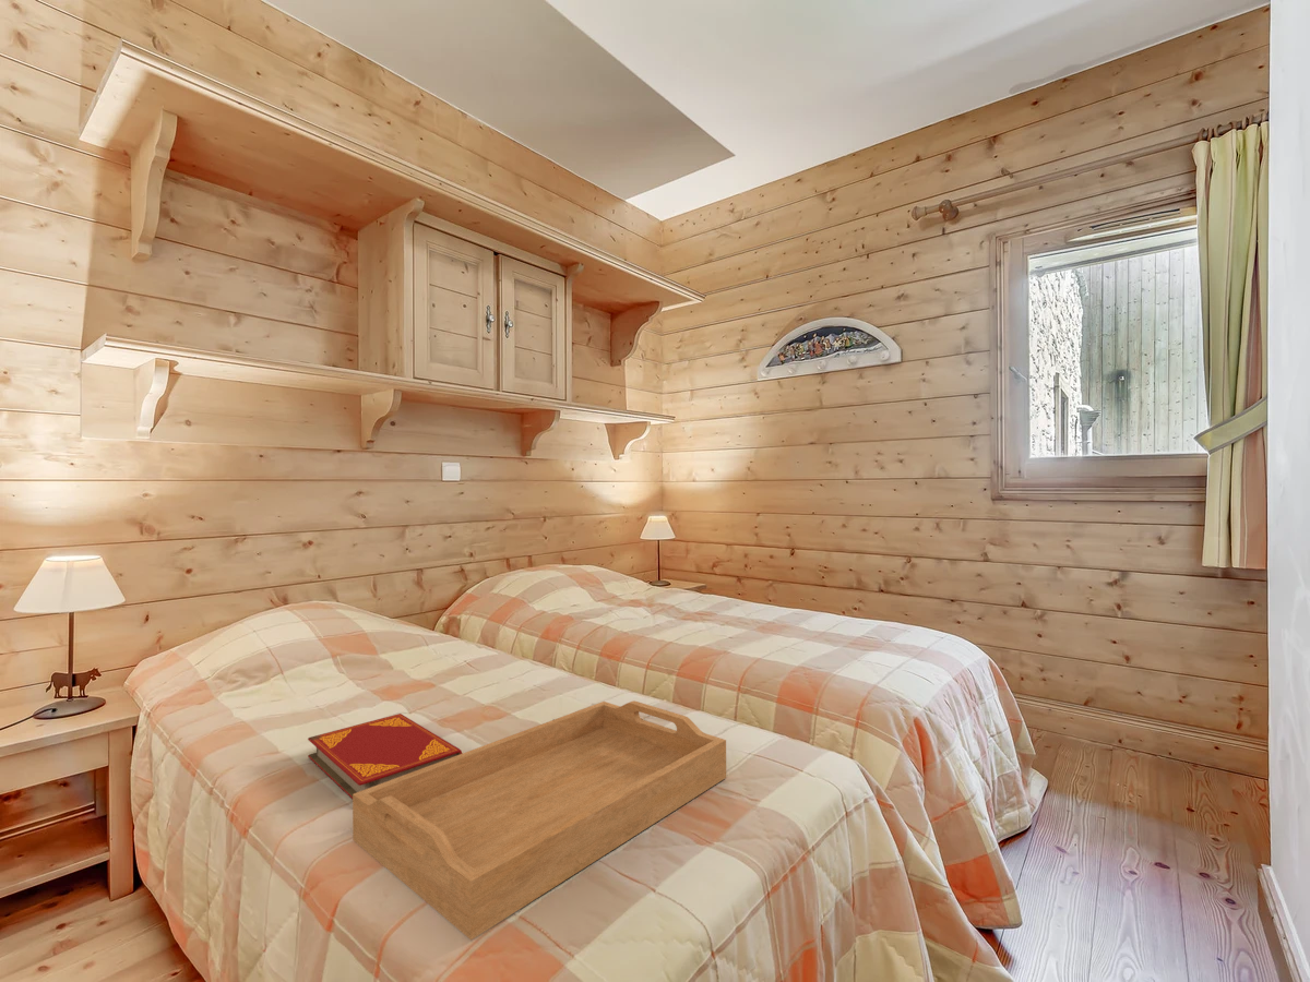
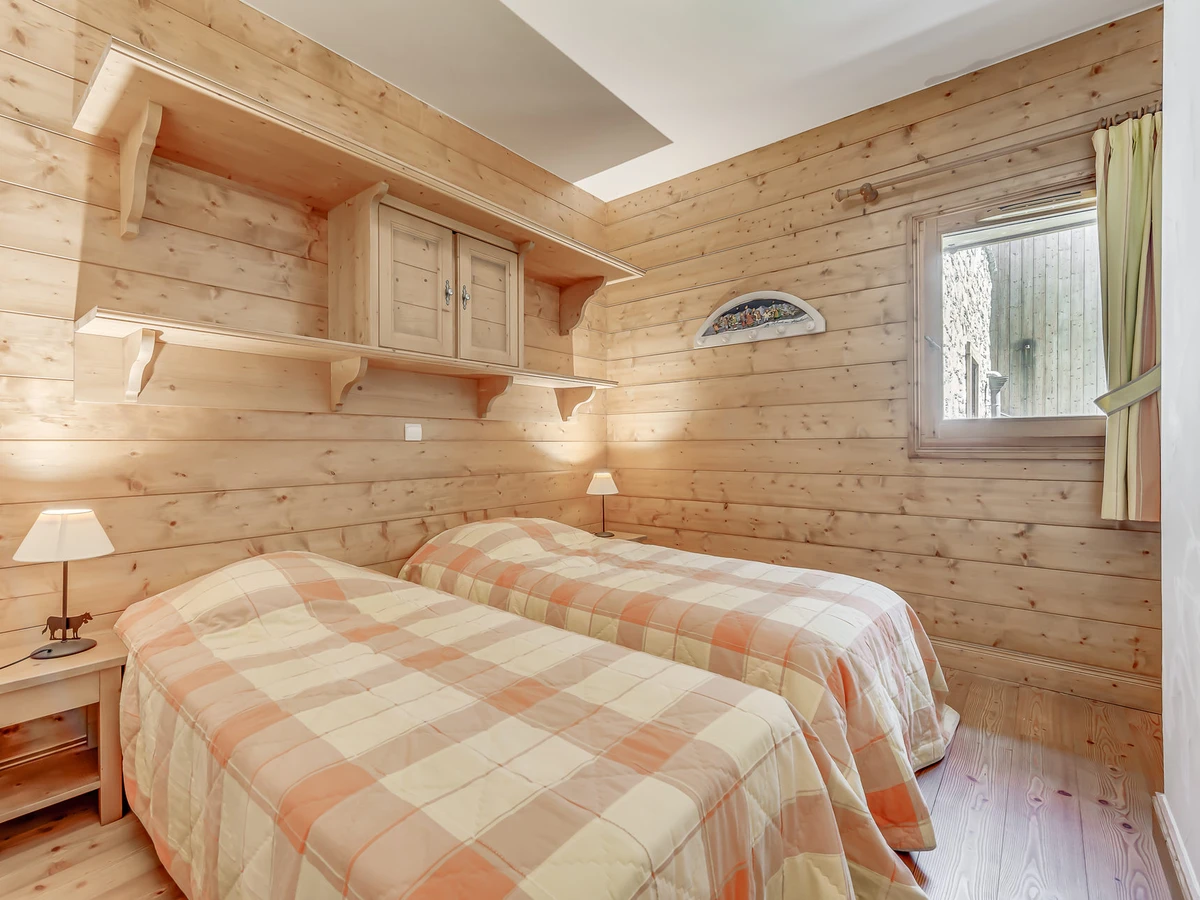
- hardback book [307,712,463,800]
- serving tray [352,699,727,941]
